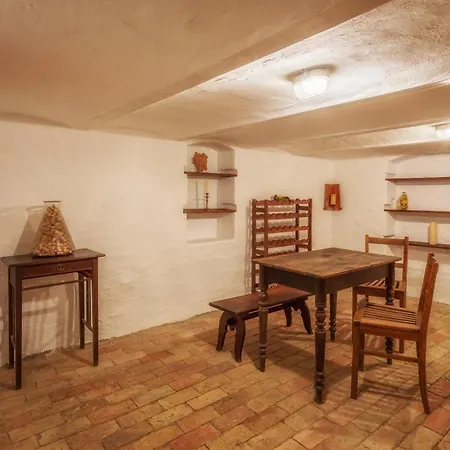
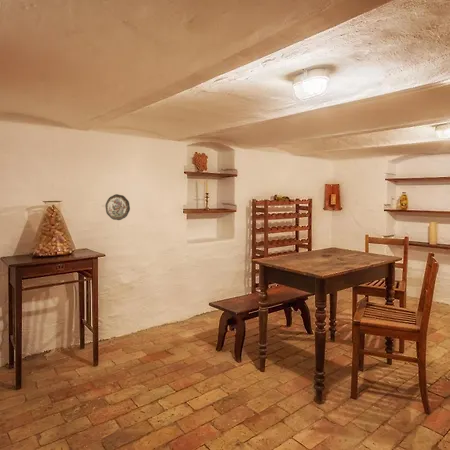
+ decorative plate [104,193,131,221]
